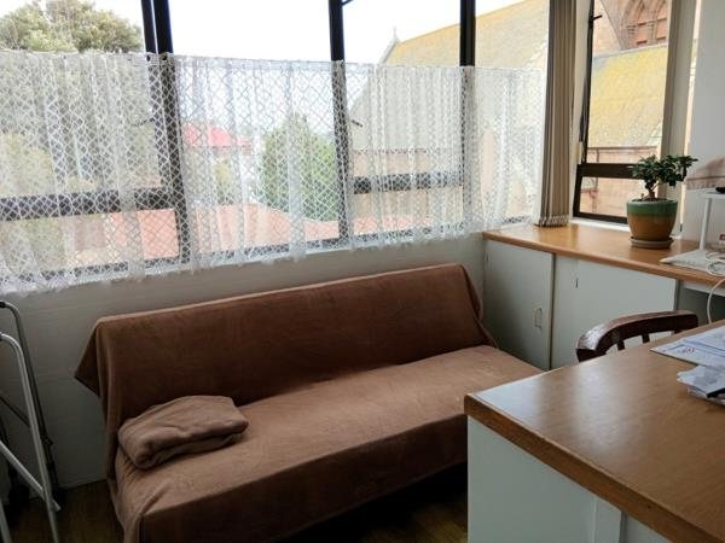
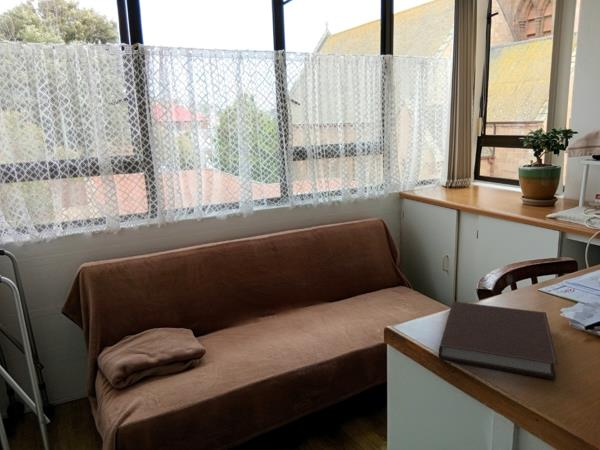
+ notebook [438,301,559,380]
